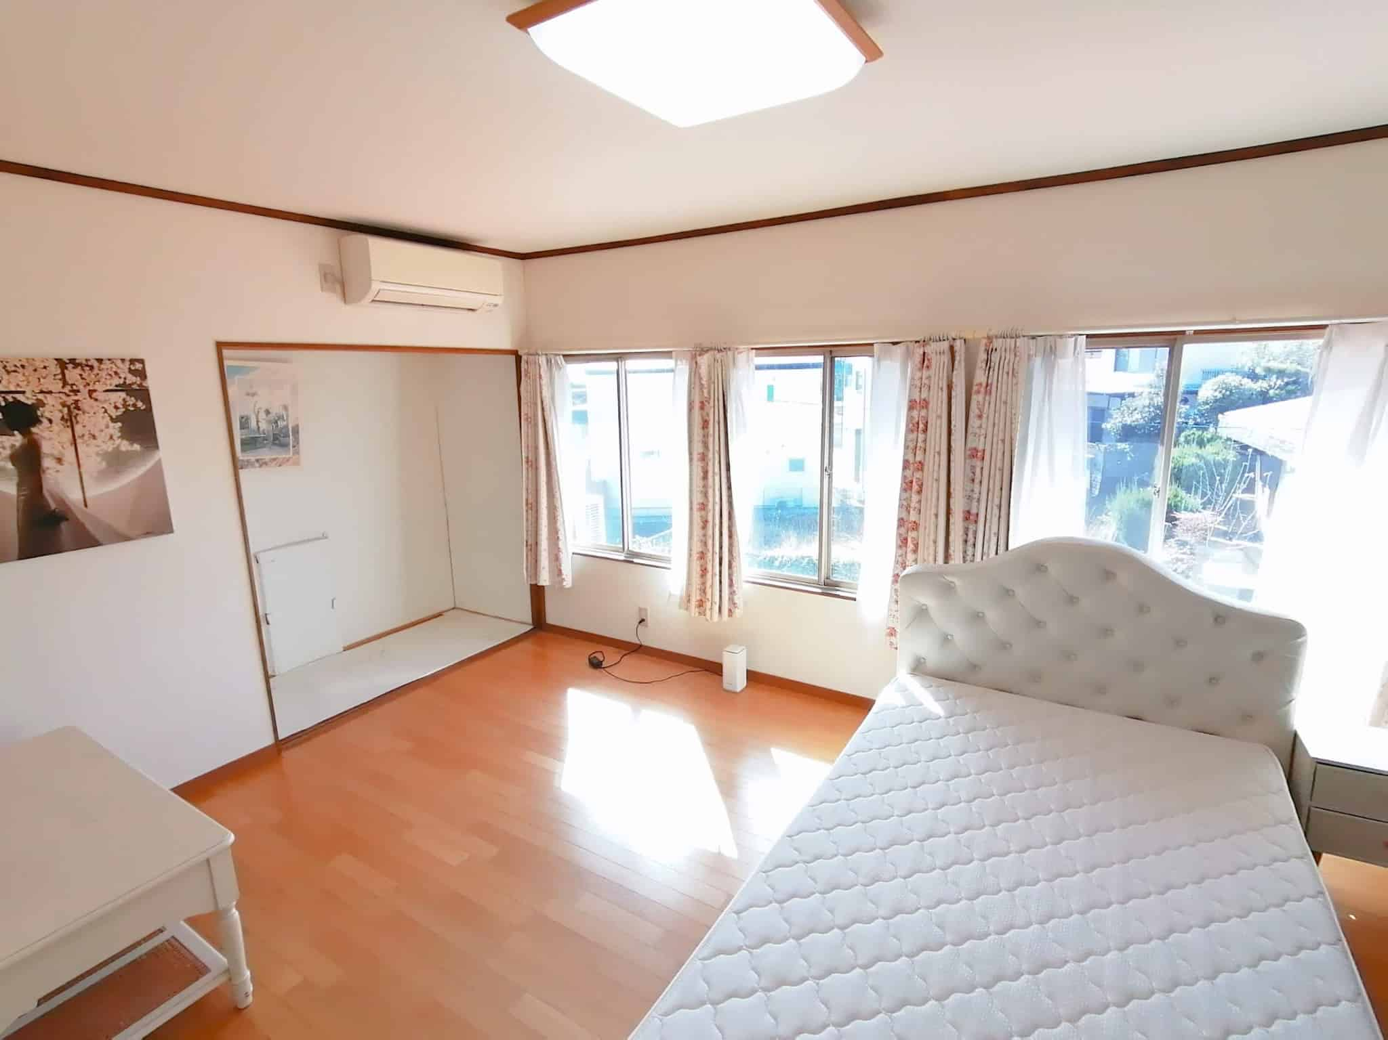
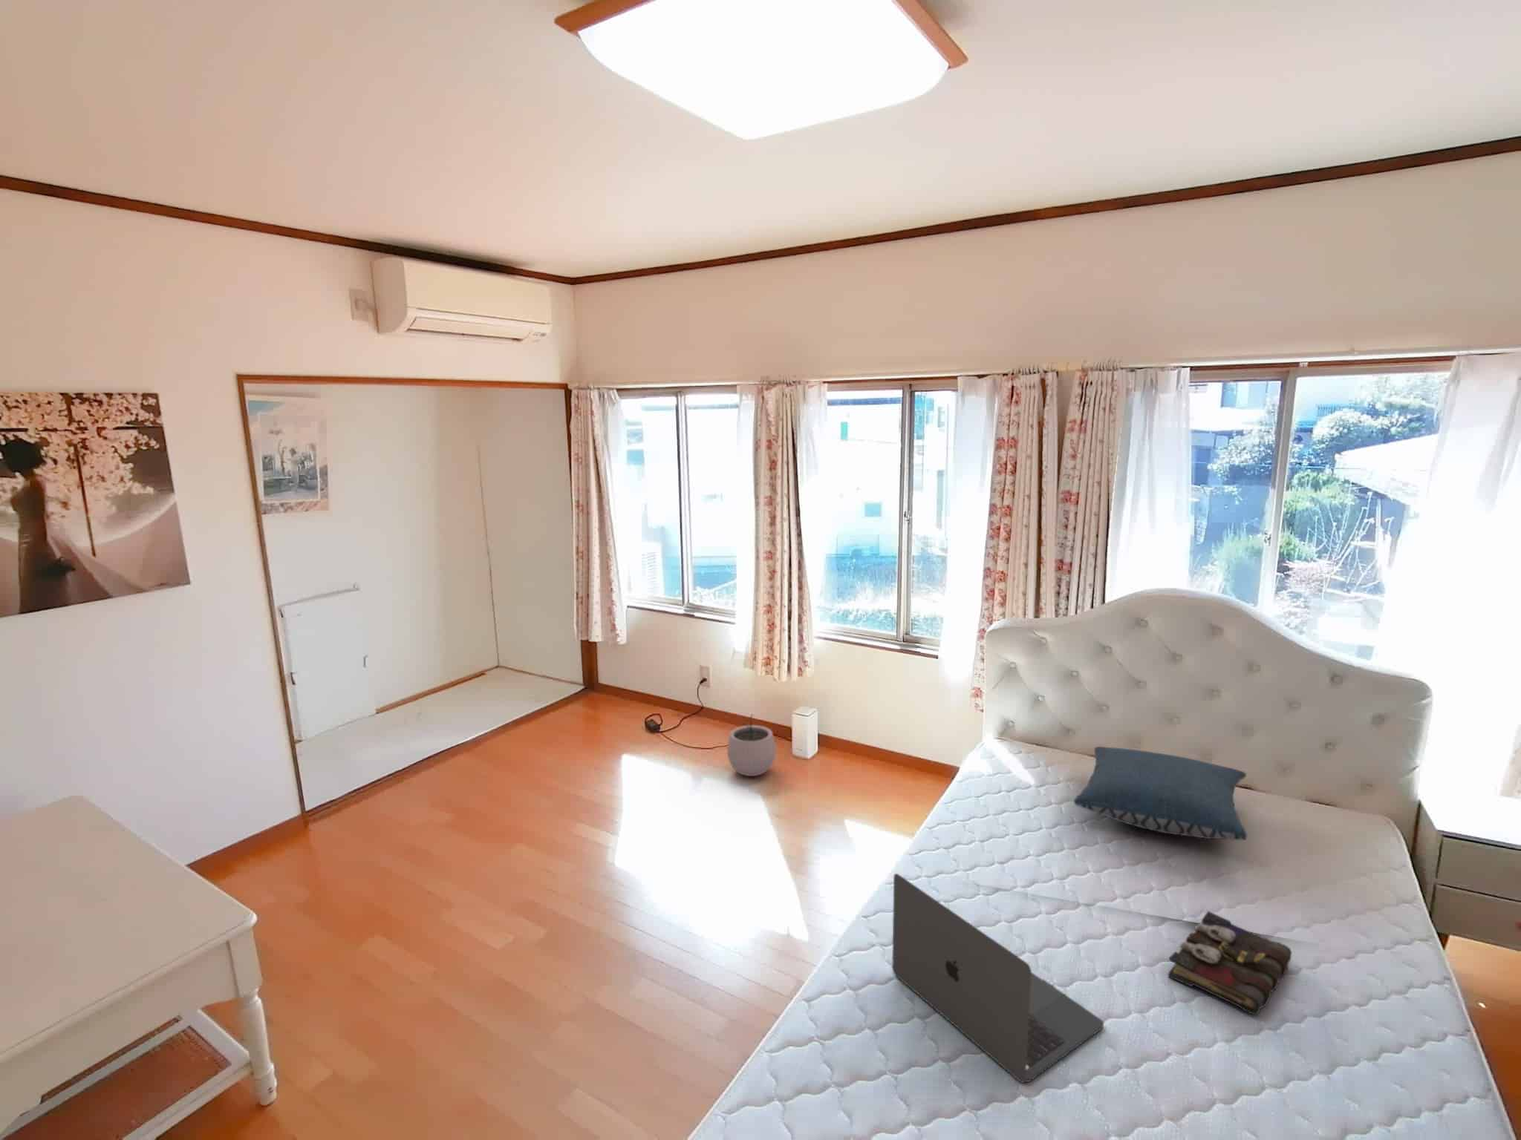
+ pillow [1073,746,1248,841]
+ plant pot [726,714,777,777]
+ book [1166,910,1292,1015]
+ laptop [891,873,1104,1084]
